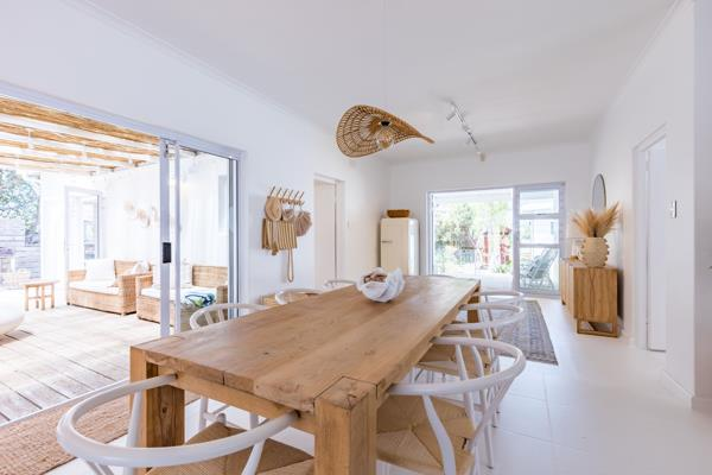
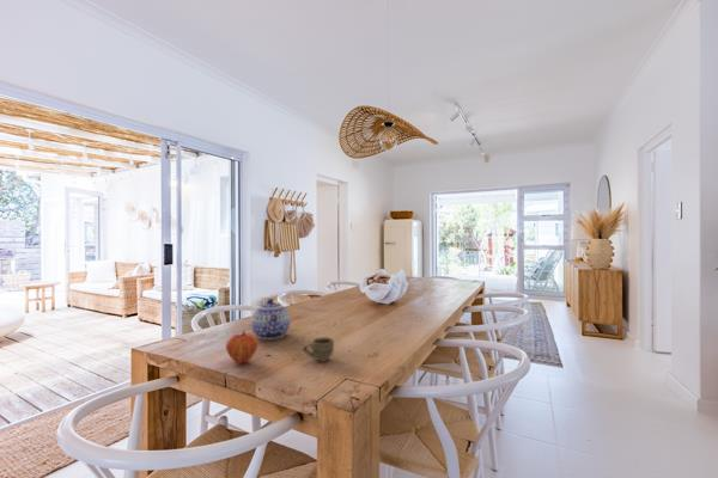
+ fruit [225,330,260,364]
+ cup [302,336,335,363]
+ teapot [250,298,292,341]
